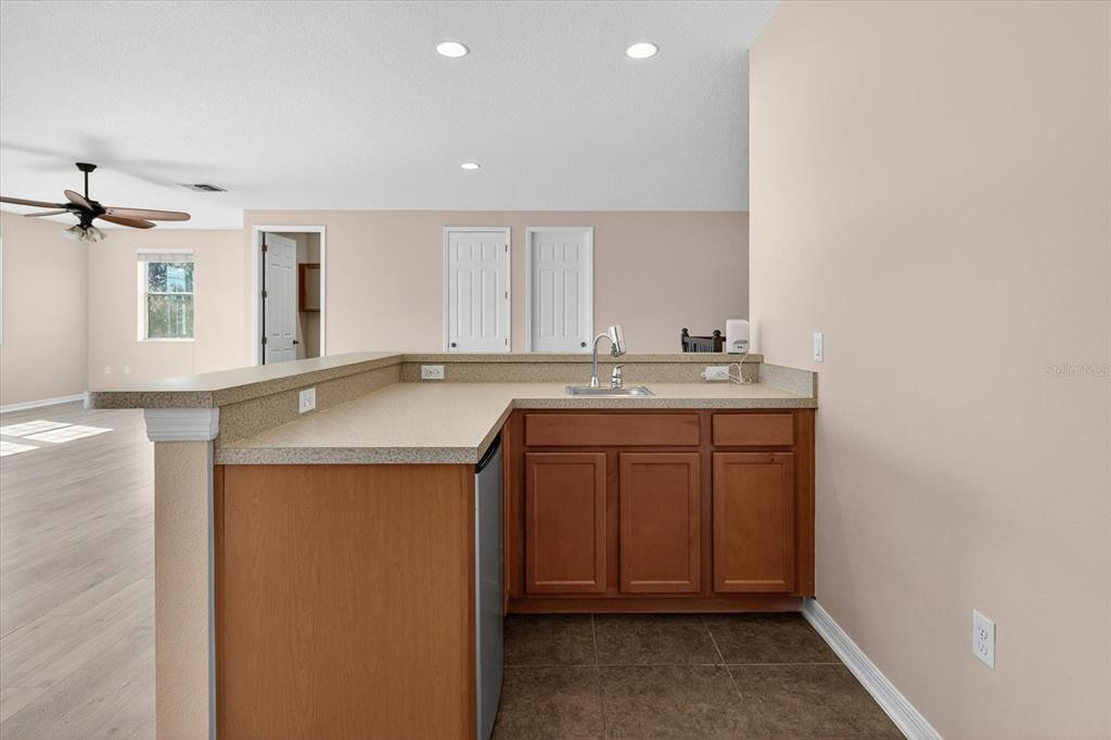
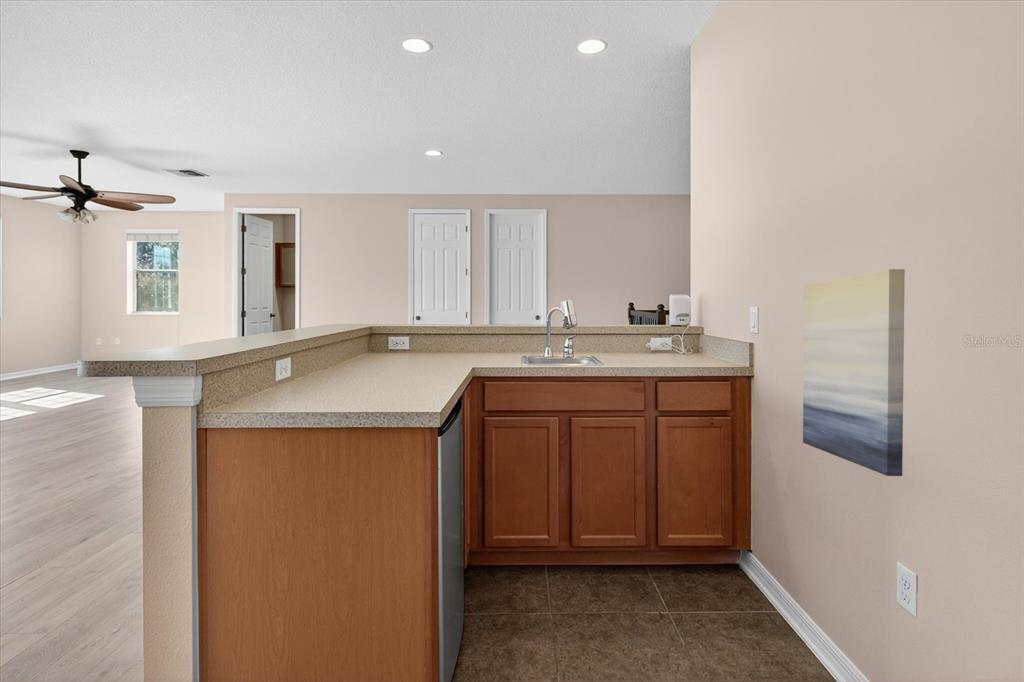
+ wall art [802,268,906,477]
